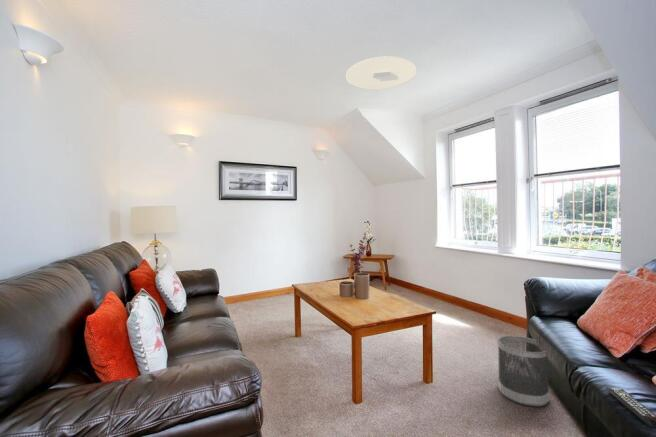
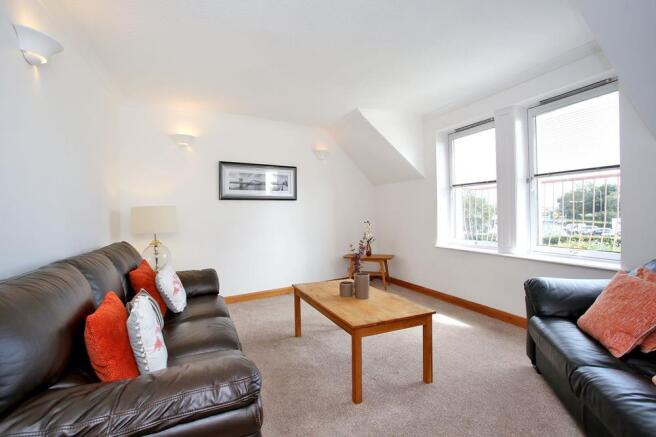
- wastebasket [496,335,551,408]
- ceiling light [345,55,418,91]
- remote control [605,387,656,428]
